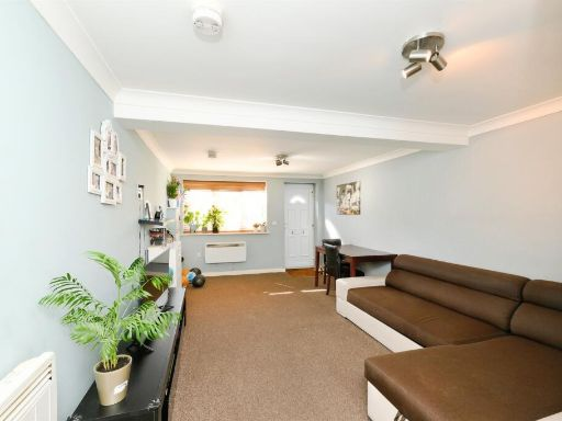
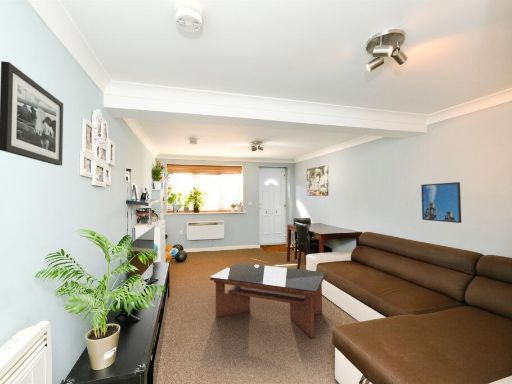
+ coffee table [209,262,326,339]
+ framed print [420,181,462,224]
+ picture frame [0,60,64,166]
